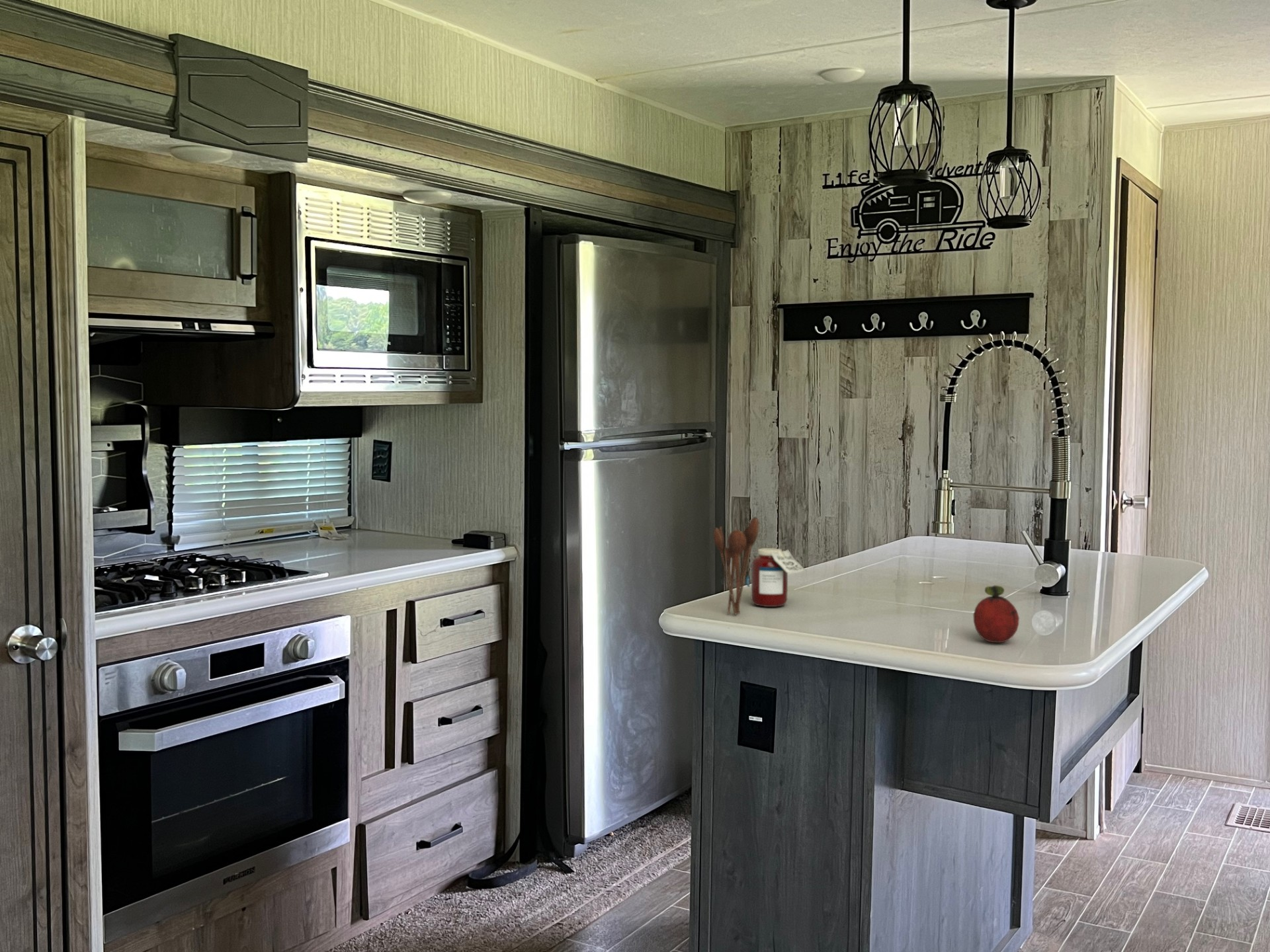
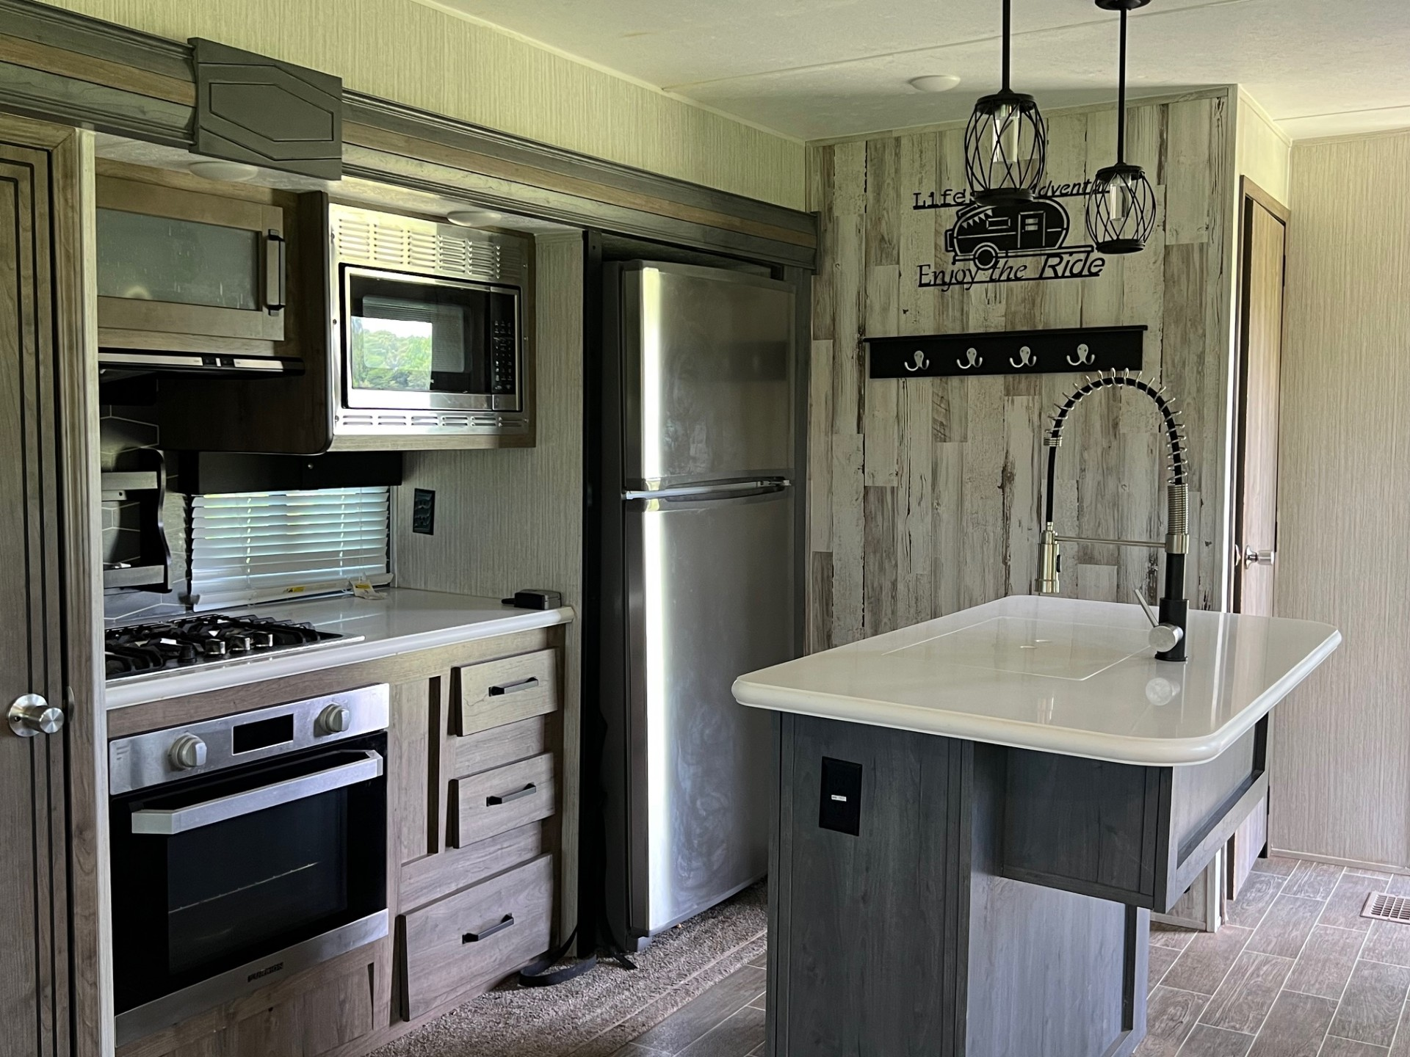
- utensil holder [713,516,759,615]
- jar [751,547,808,608]
- fruit [972,584,1020,643]
